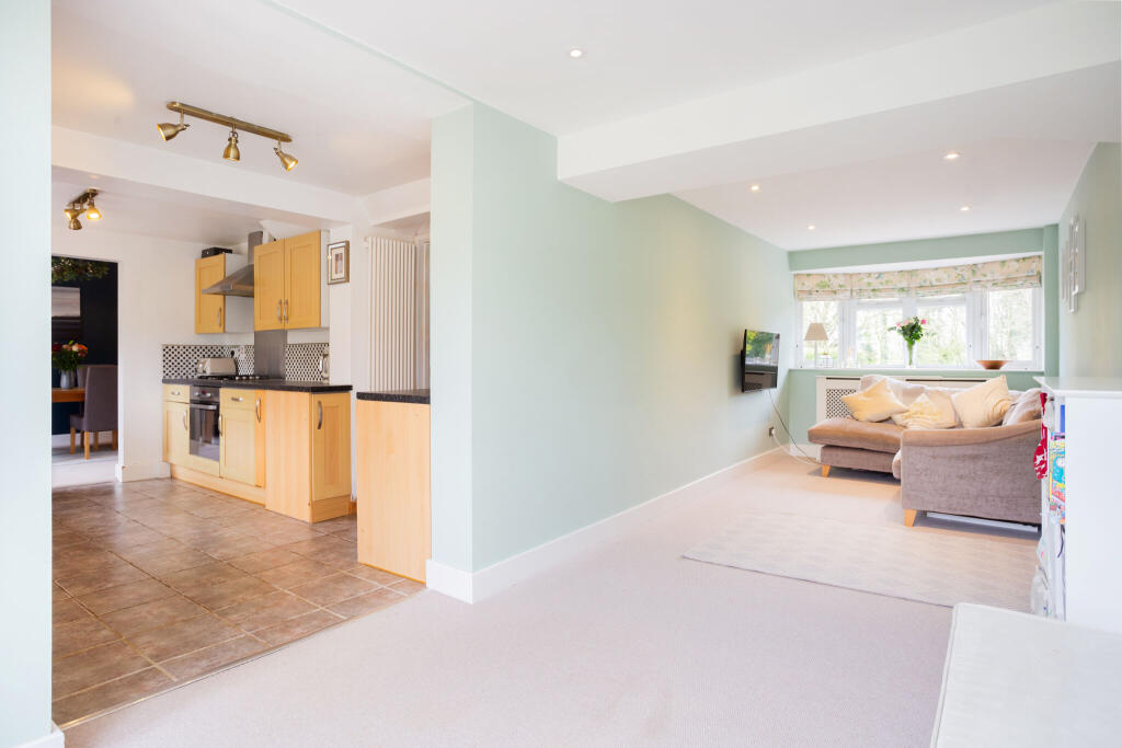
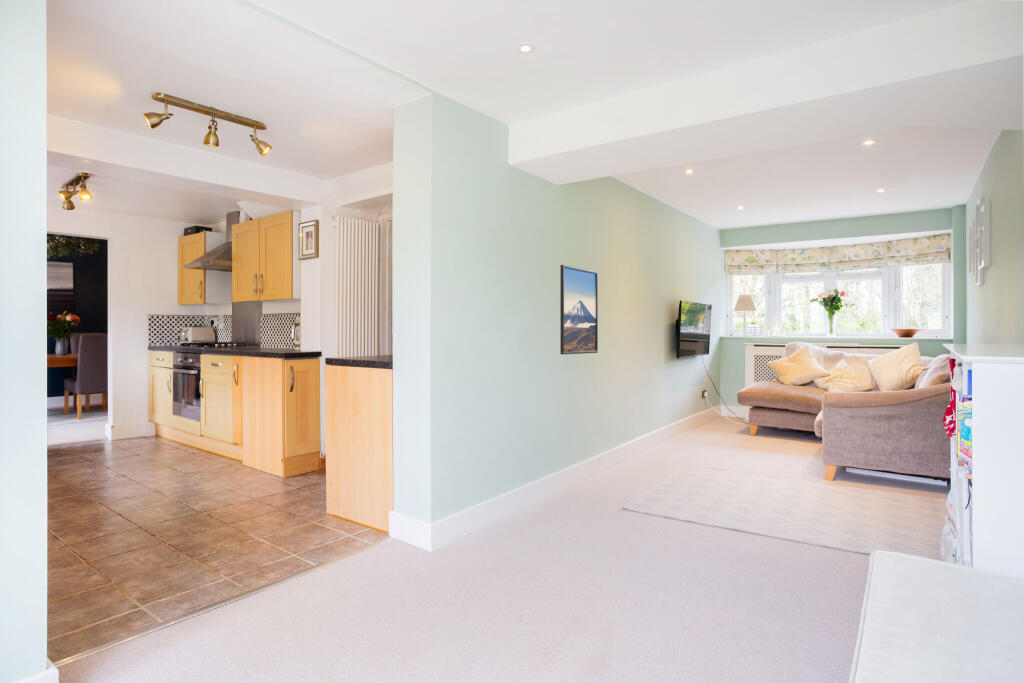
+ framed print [559,264,599,355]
